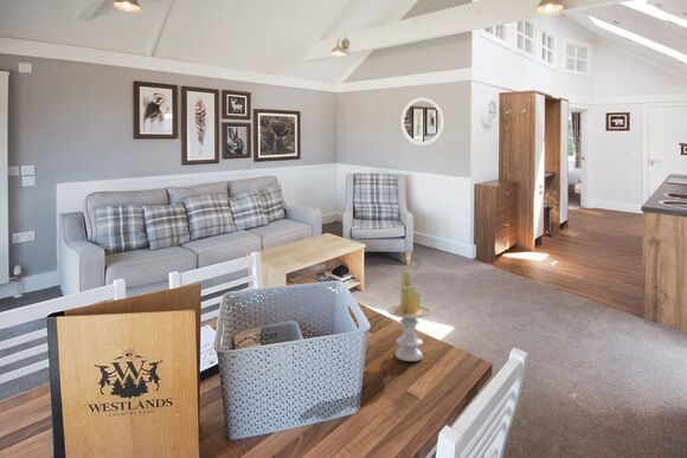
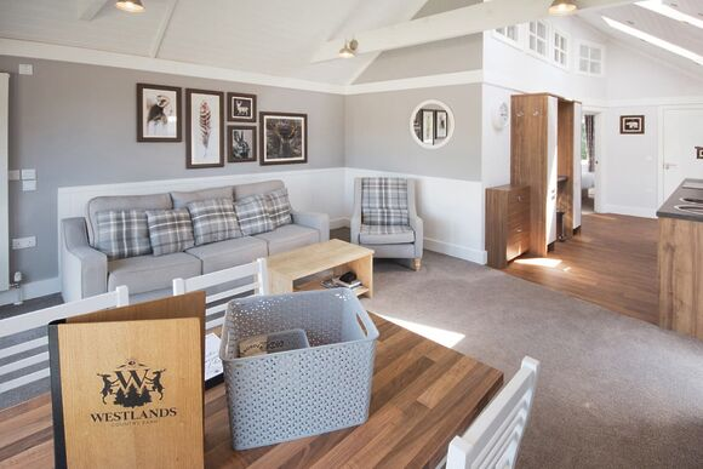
- candle [386,267,434,362]
